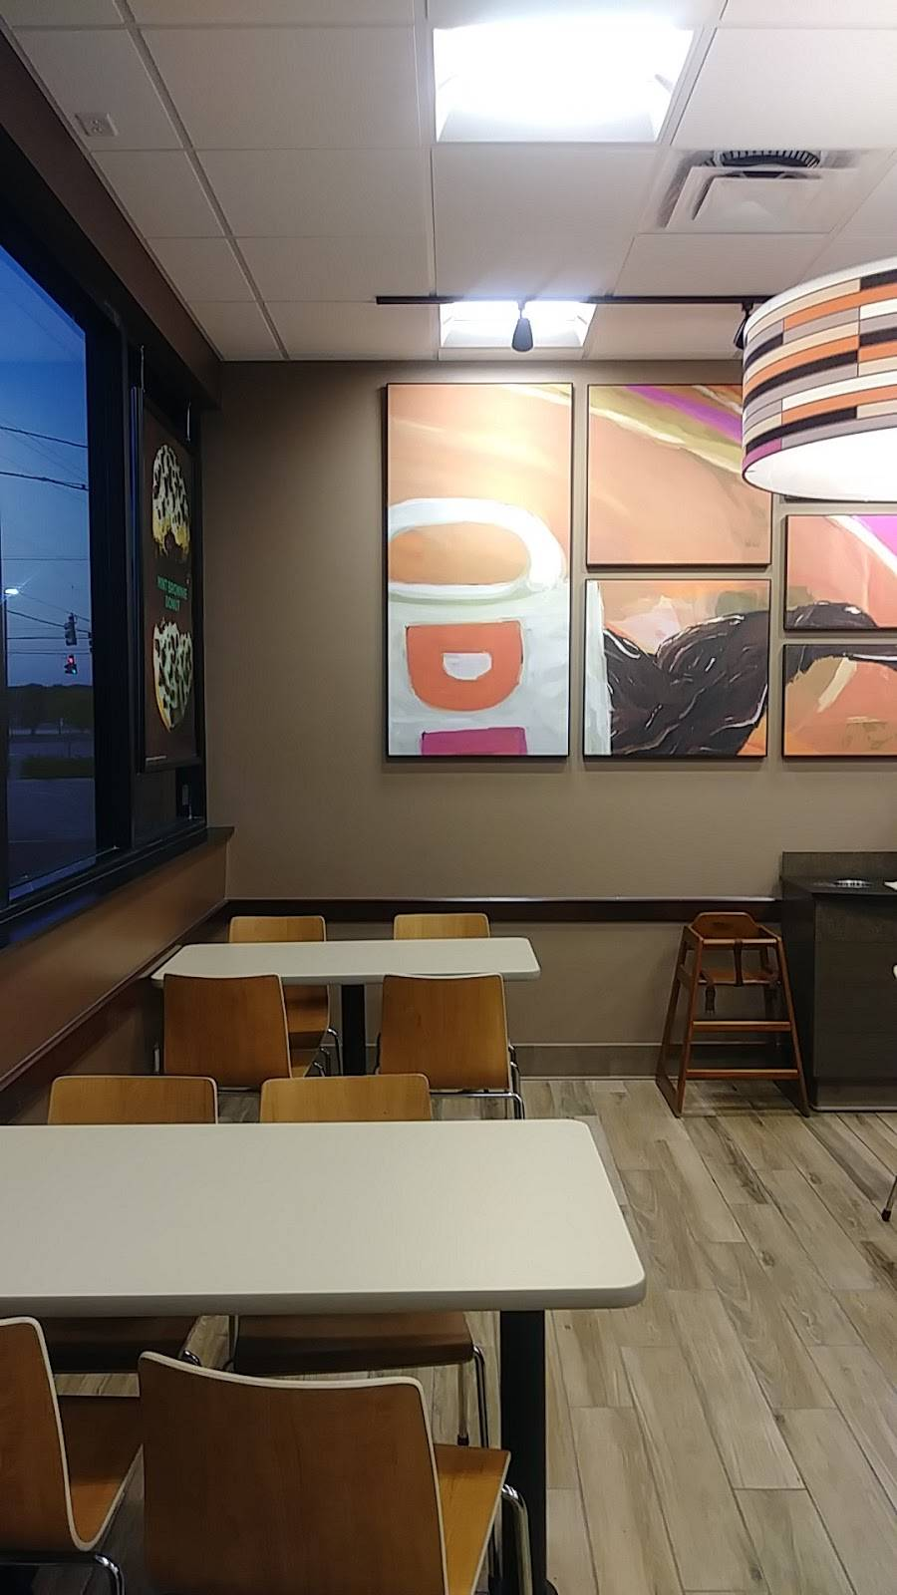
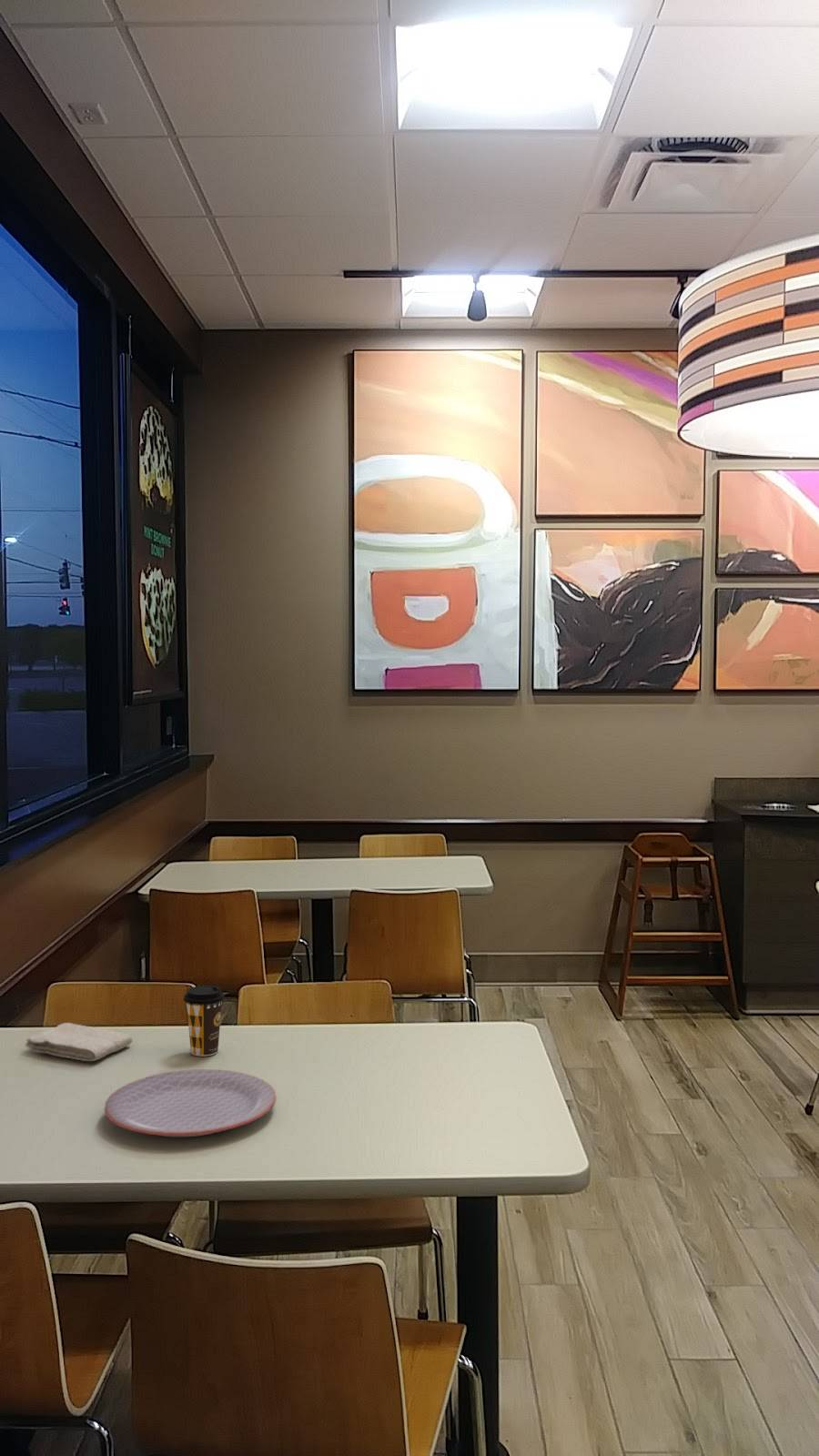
+ washcloth [25,1022,134,1062]
+ coffee cup [183,985,226,1057]
+ plate [104,1068,278,1138]
